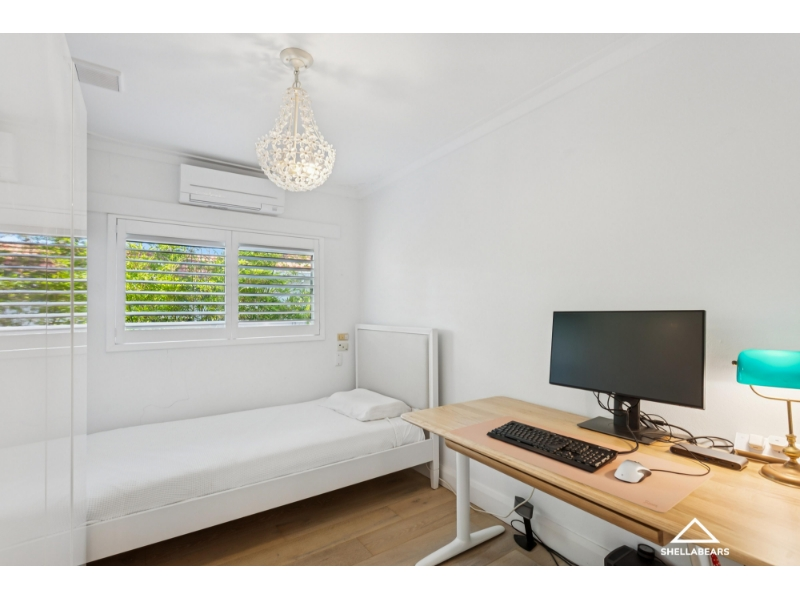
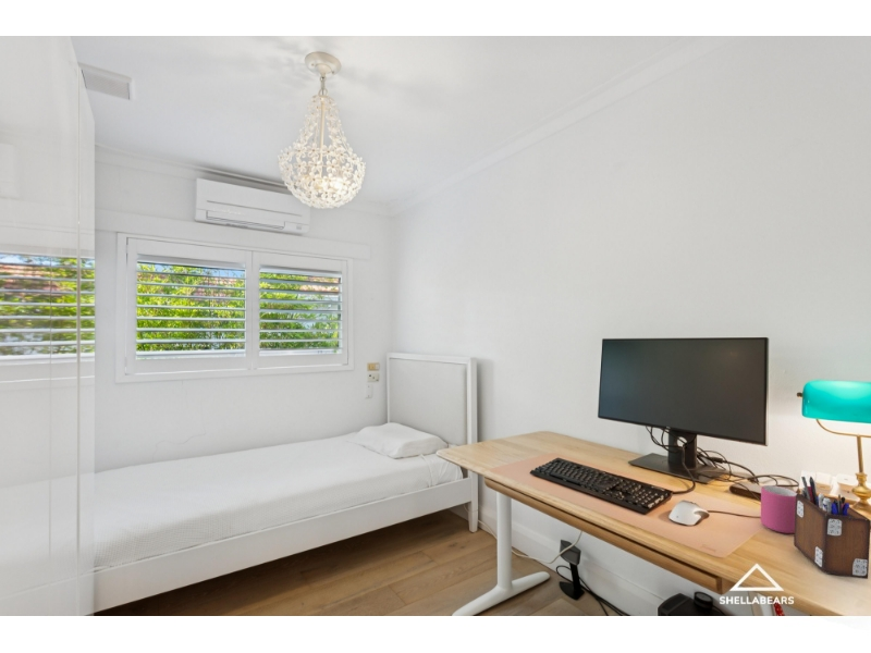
+ mug [760,484,798,534]
+ desk organizer [793,476,871,580]
